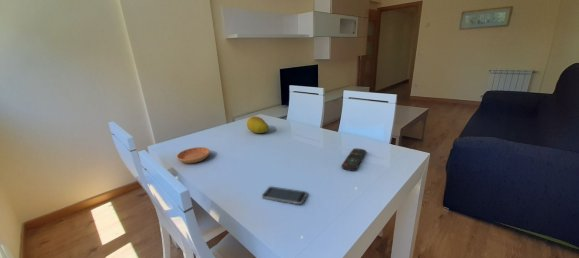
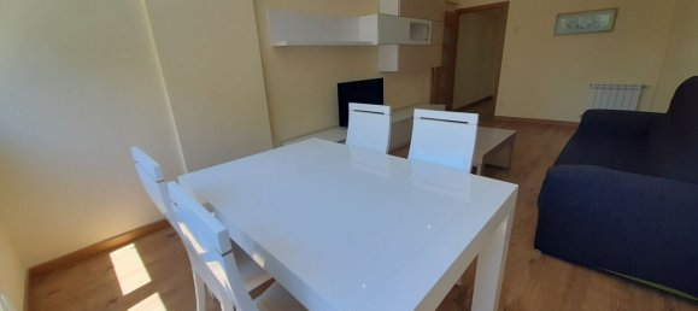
- remote control [341,147,367,172]
- fruit [246,115,270,134]
- smartphone [261,185,308,205]
- saucer [176,146,211,164]
